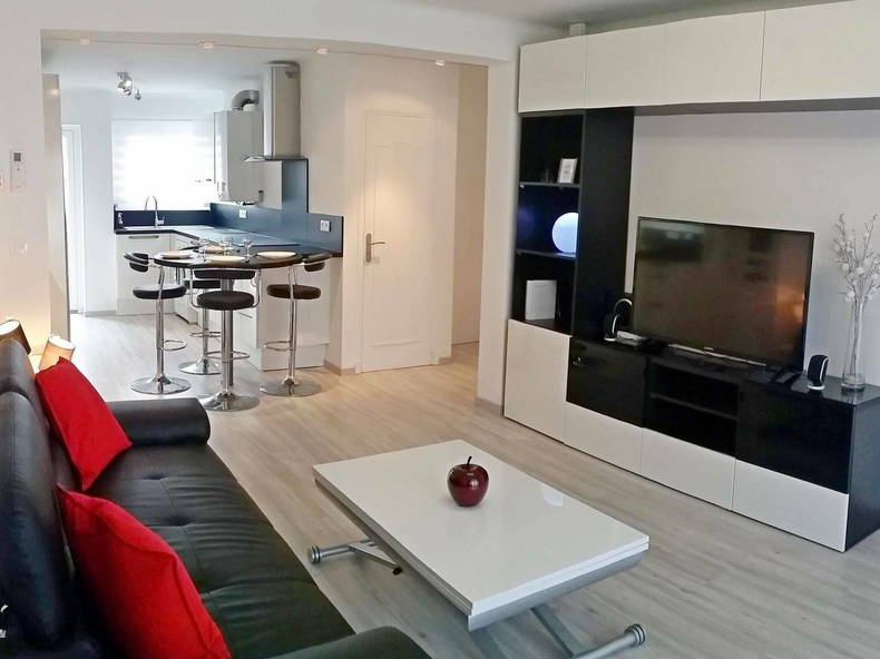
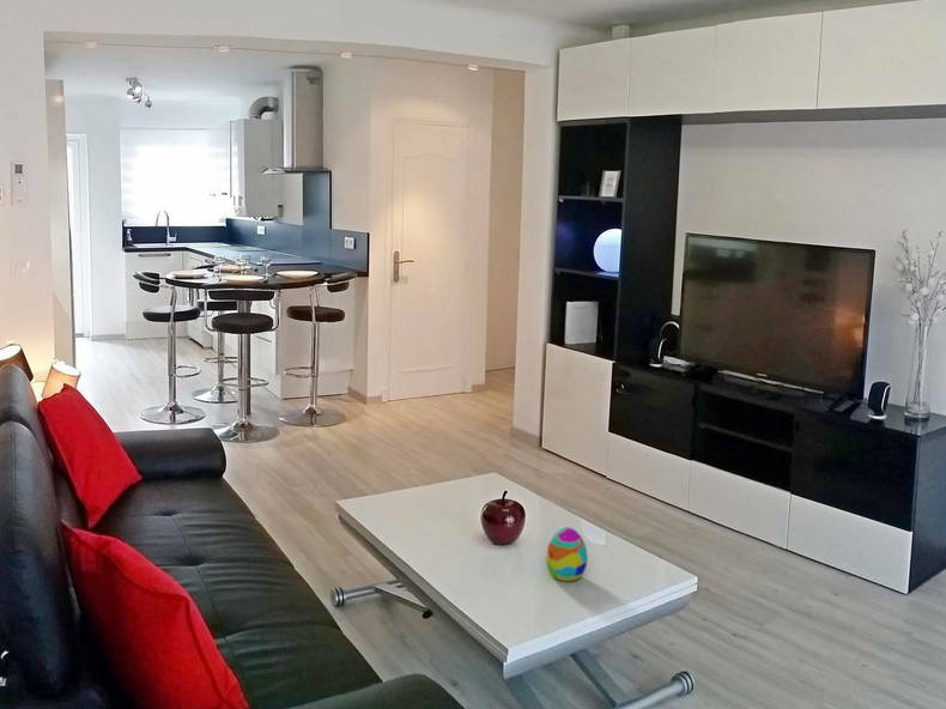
+ decorative egg [545,526,589,582]
